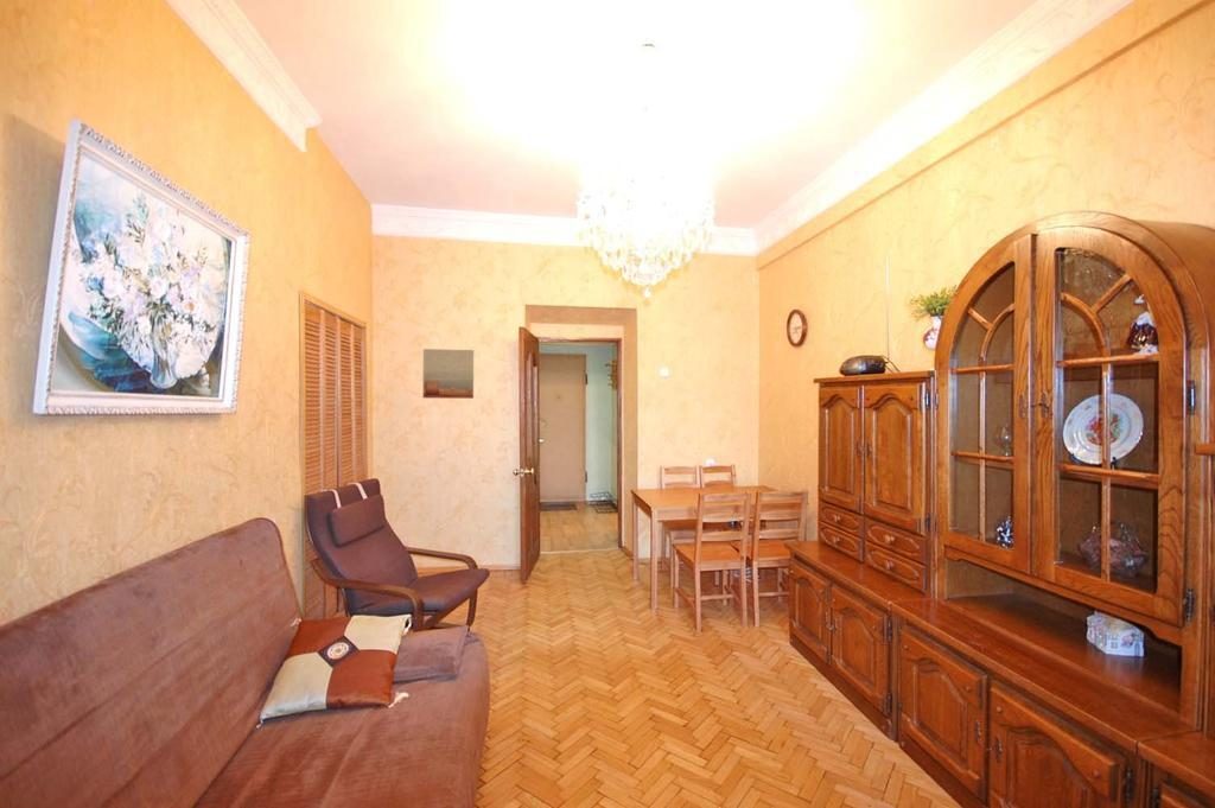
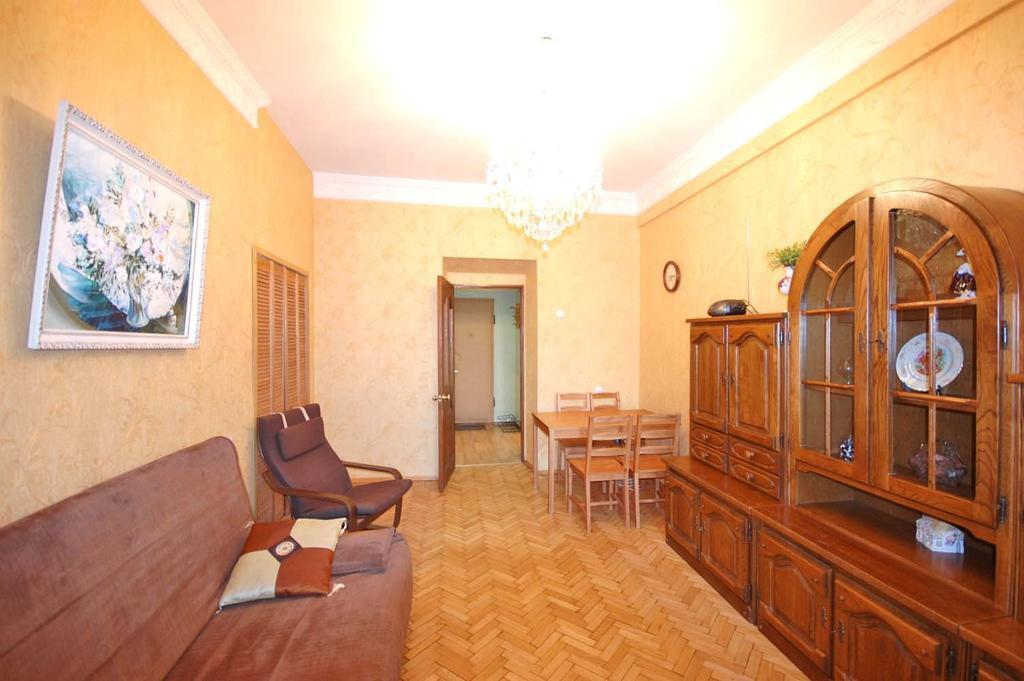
- wall art [422,348,475,400]
